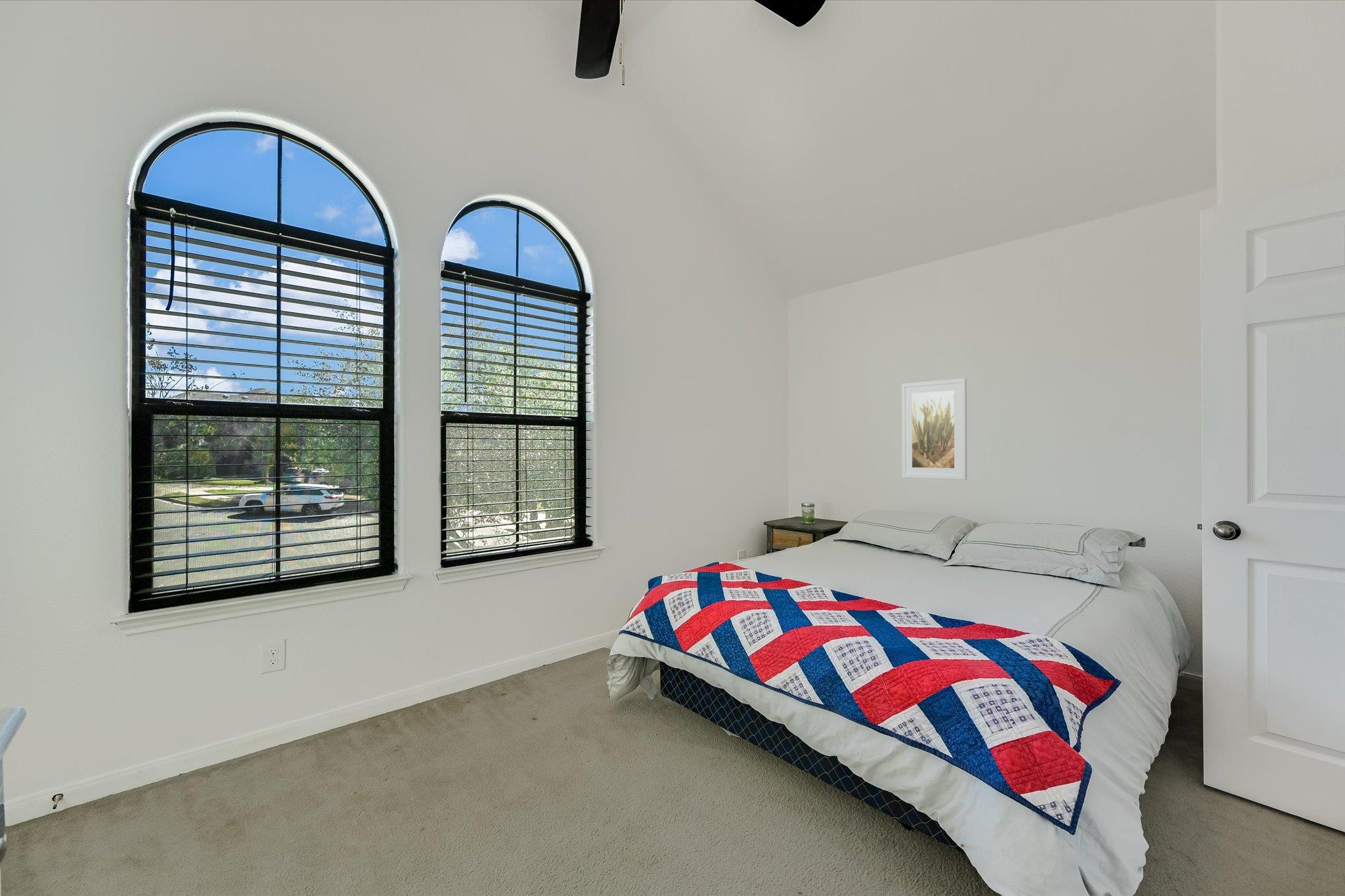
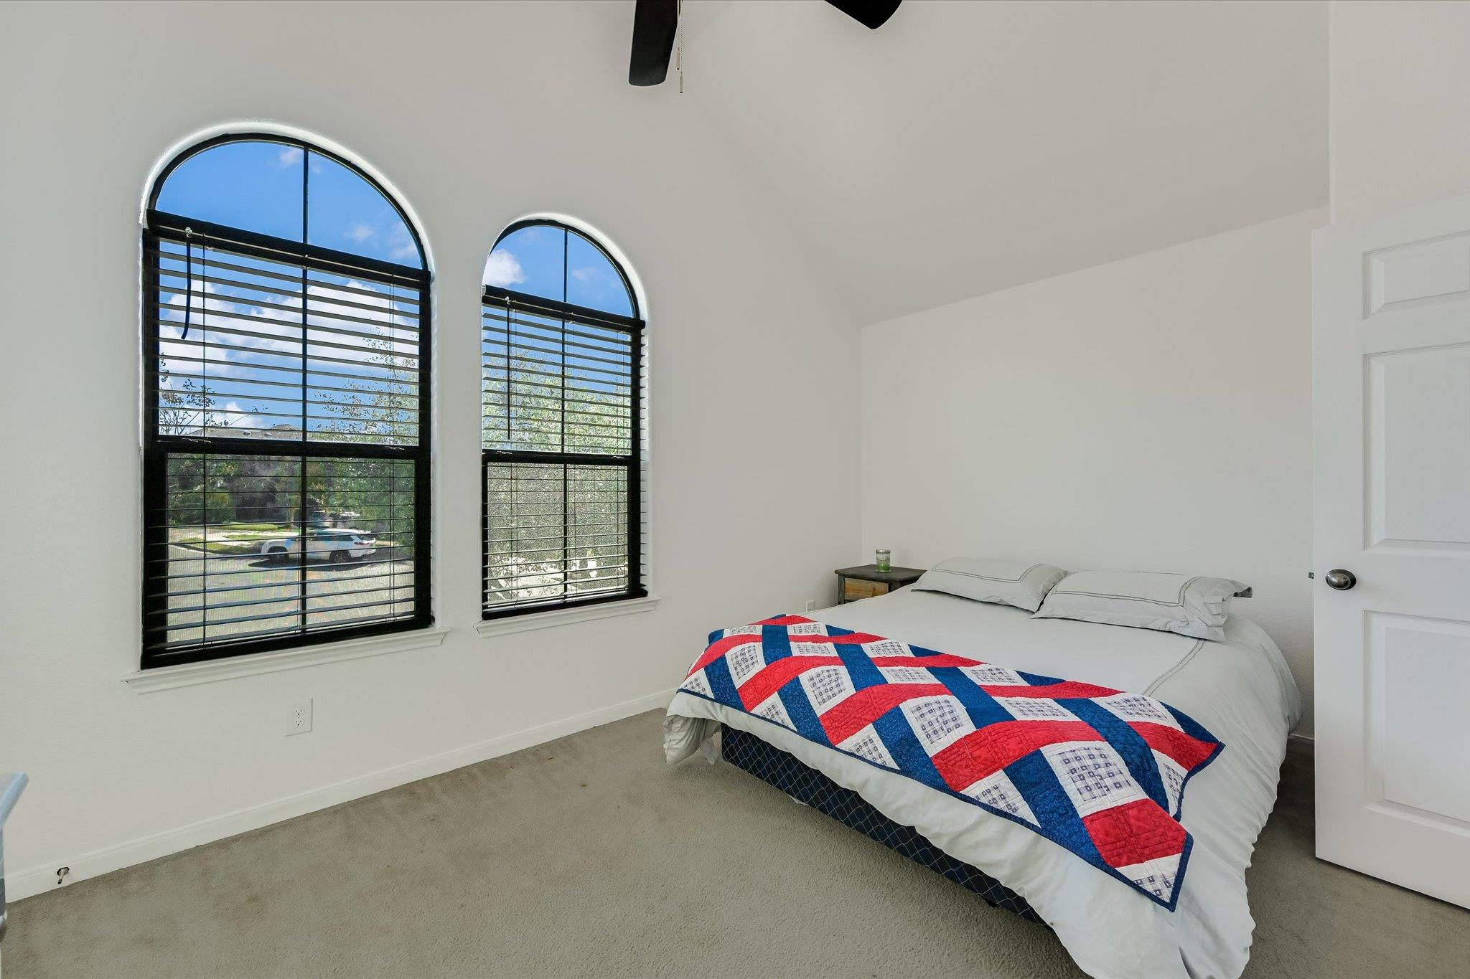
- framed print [901,377,967,480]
